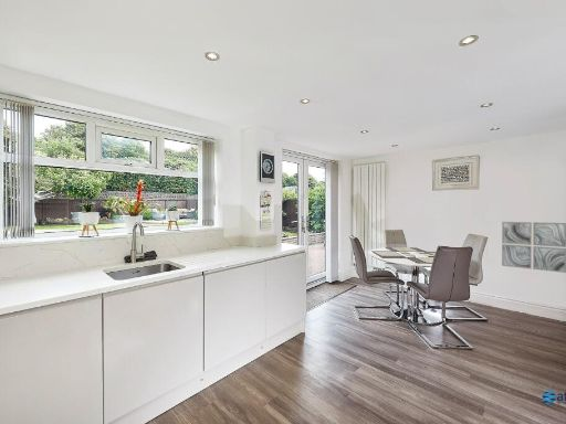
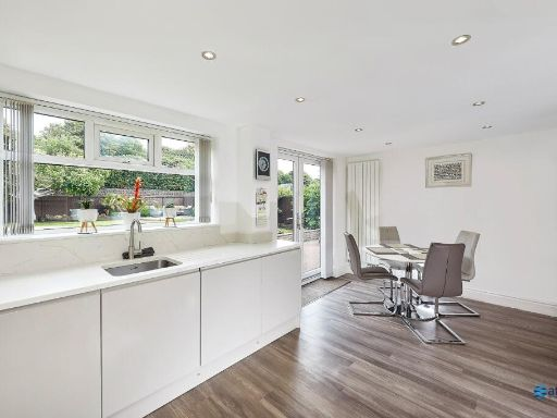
- wall art [501,221,566,274]
